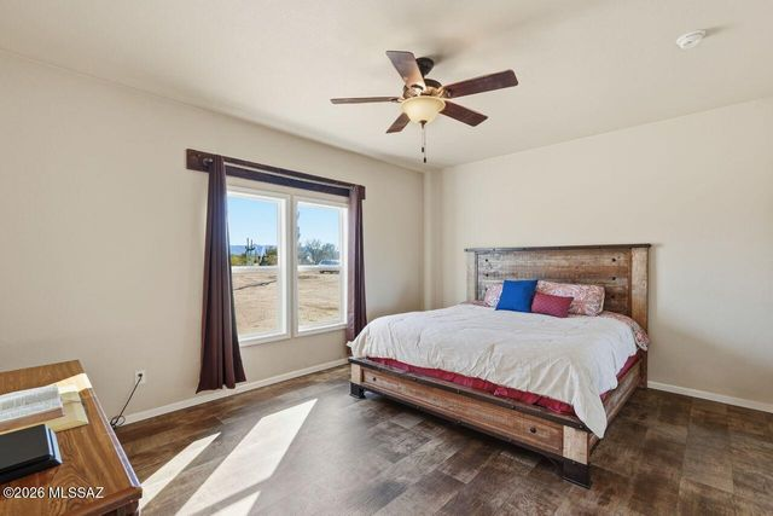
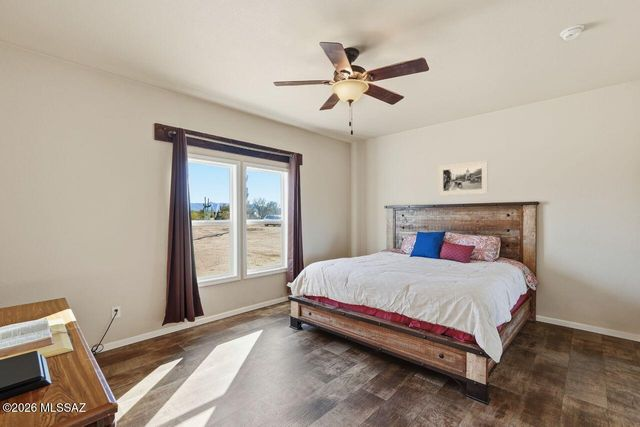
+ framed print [437,159,489,197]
